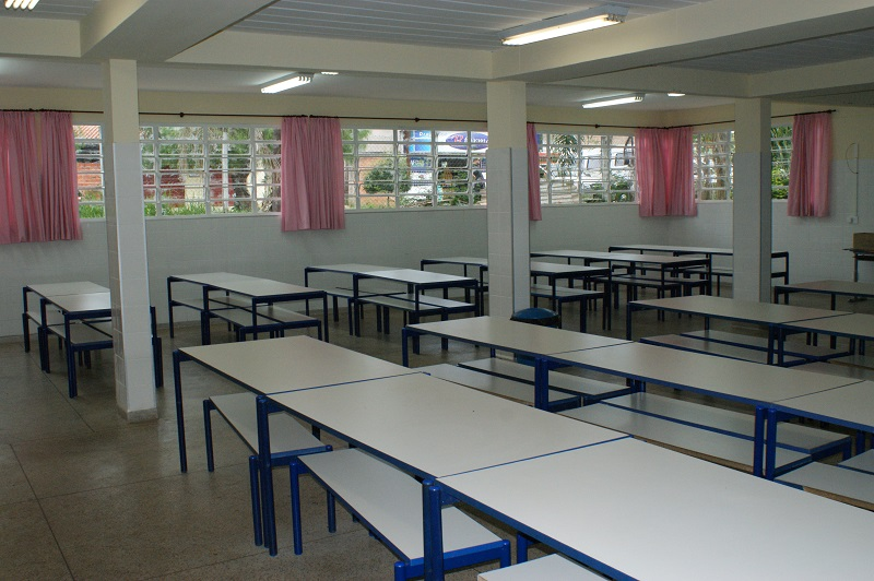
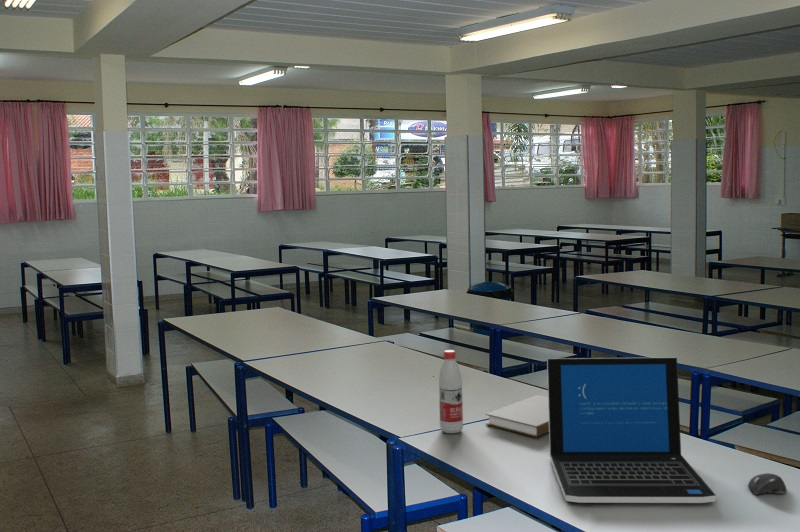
+ computer mouse [747,472,788,496]
+ water bottle [438,349,464,435]
+ laptop [546,356,717,504]
+ book [485,394,549,438]
